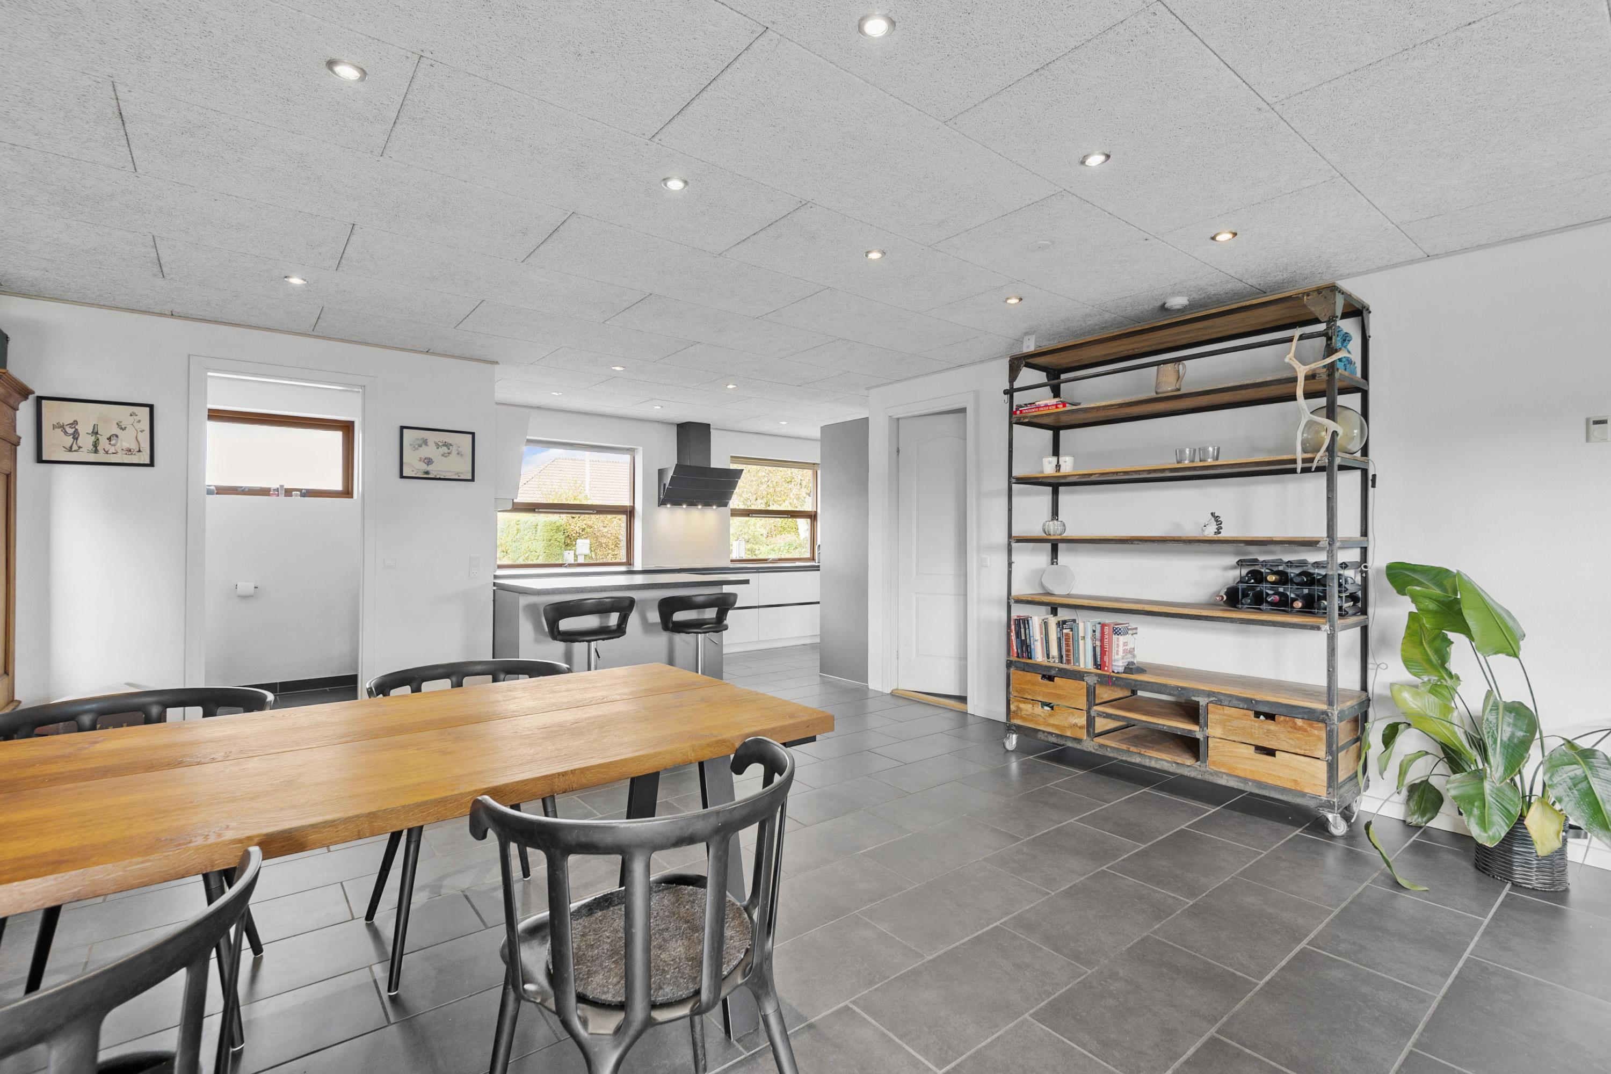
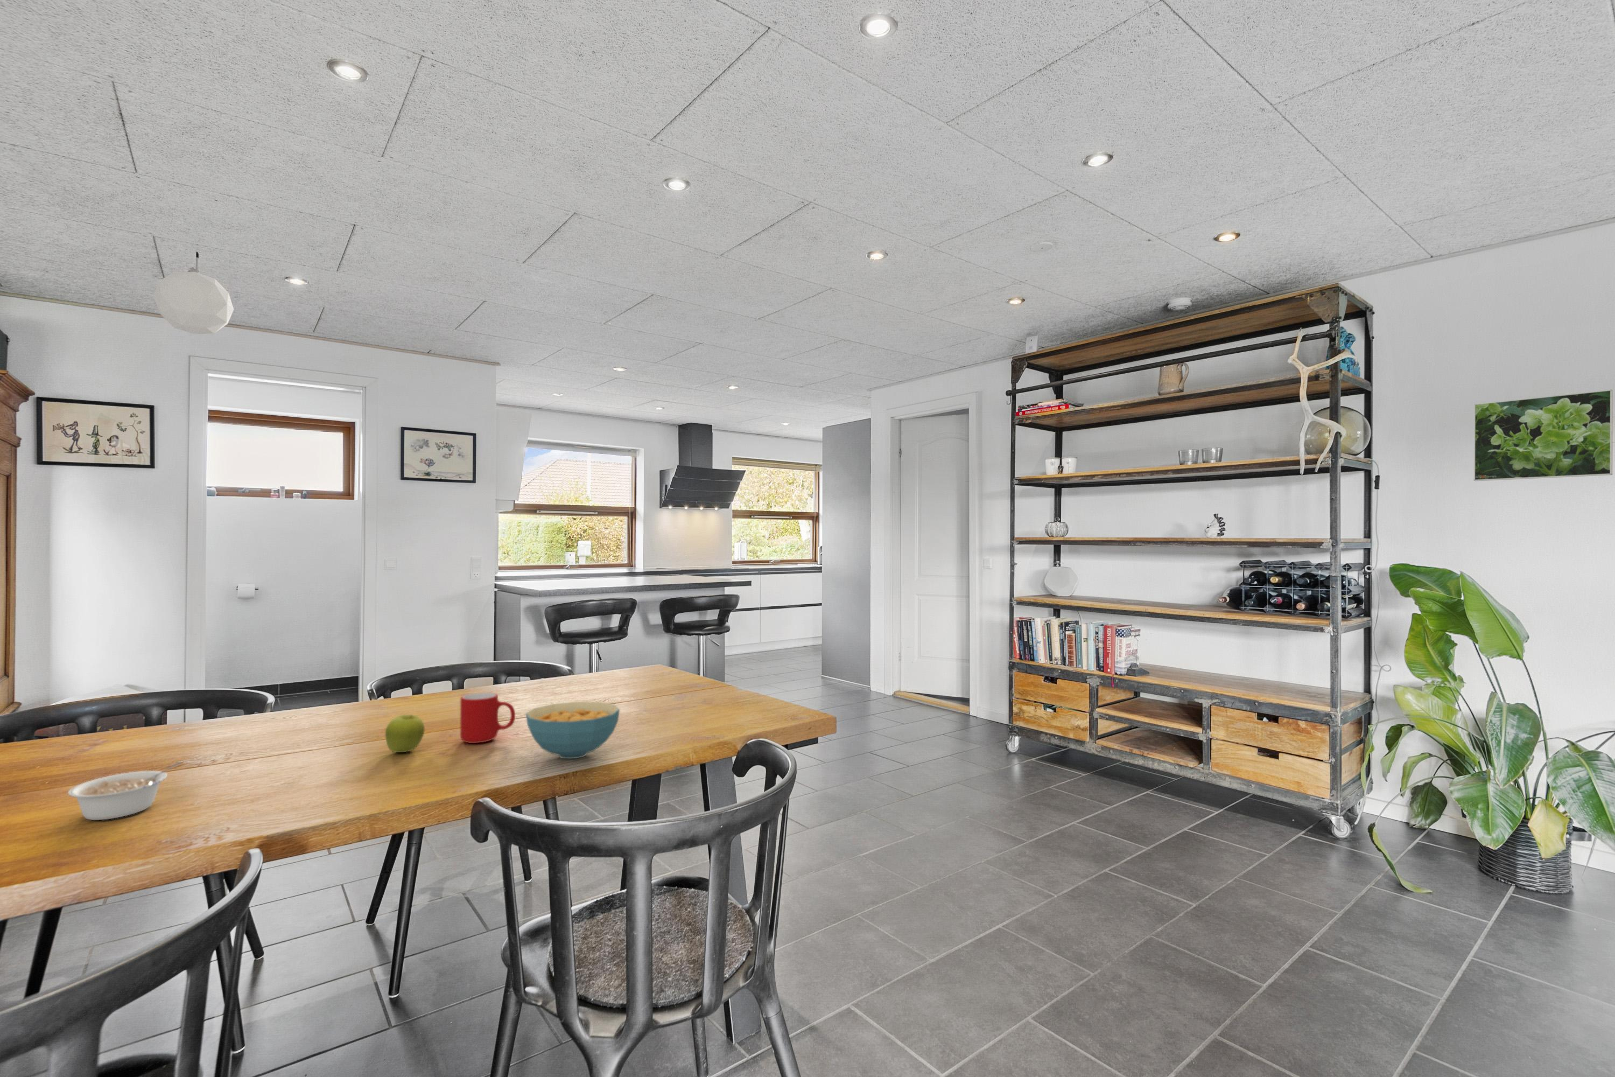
+ legume [67,761,183,821]
+ fruit [385,714,425,752]
+ cup [460,692,516,744]
+ pendant lamp [153,251,234,335]
+ cereal bowl [525,701,620,760]
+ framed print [1473,388,1614,482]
